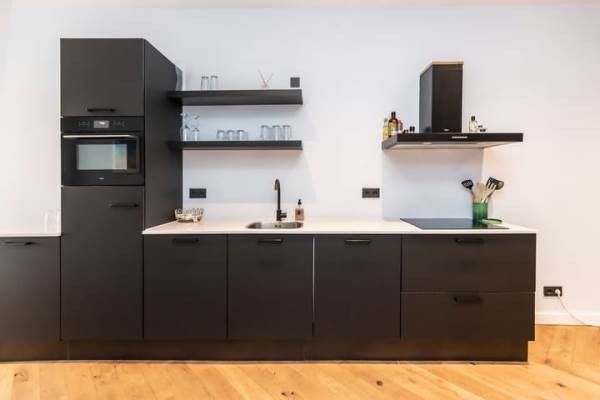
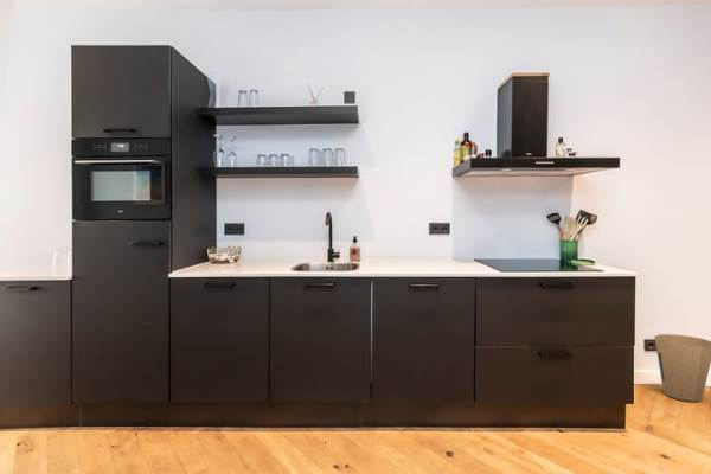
+ trash can [654,333,711,403]
